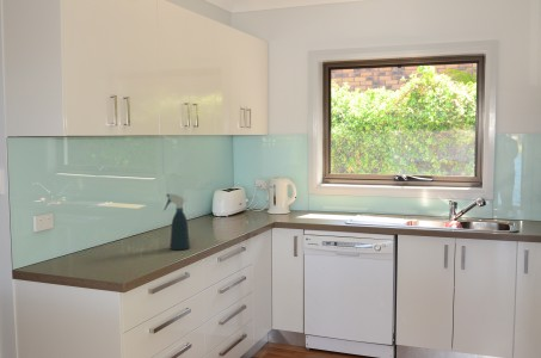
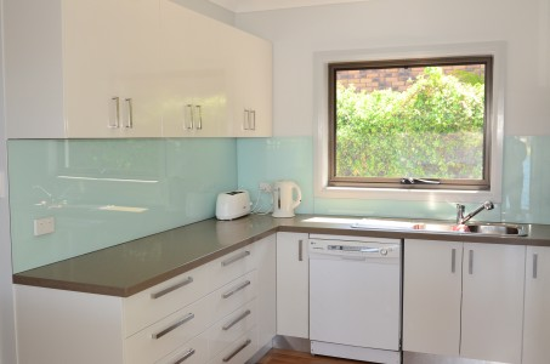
- spray bottle [162,193,191,251]
